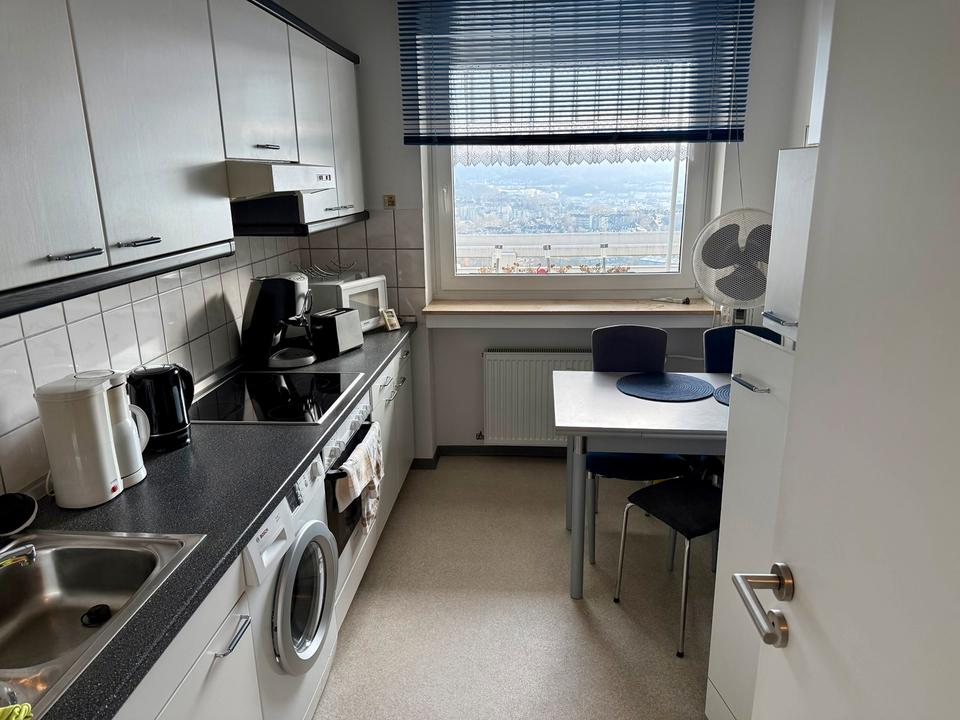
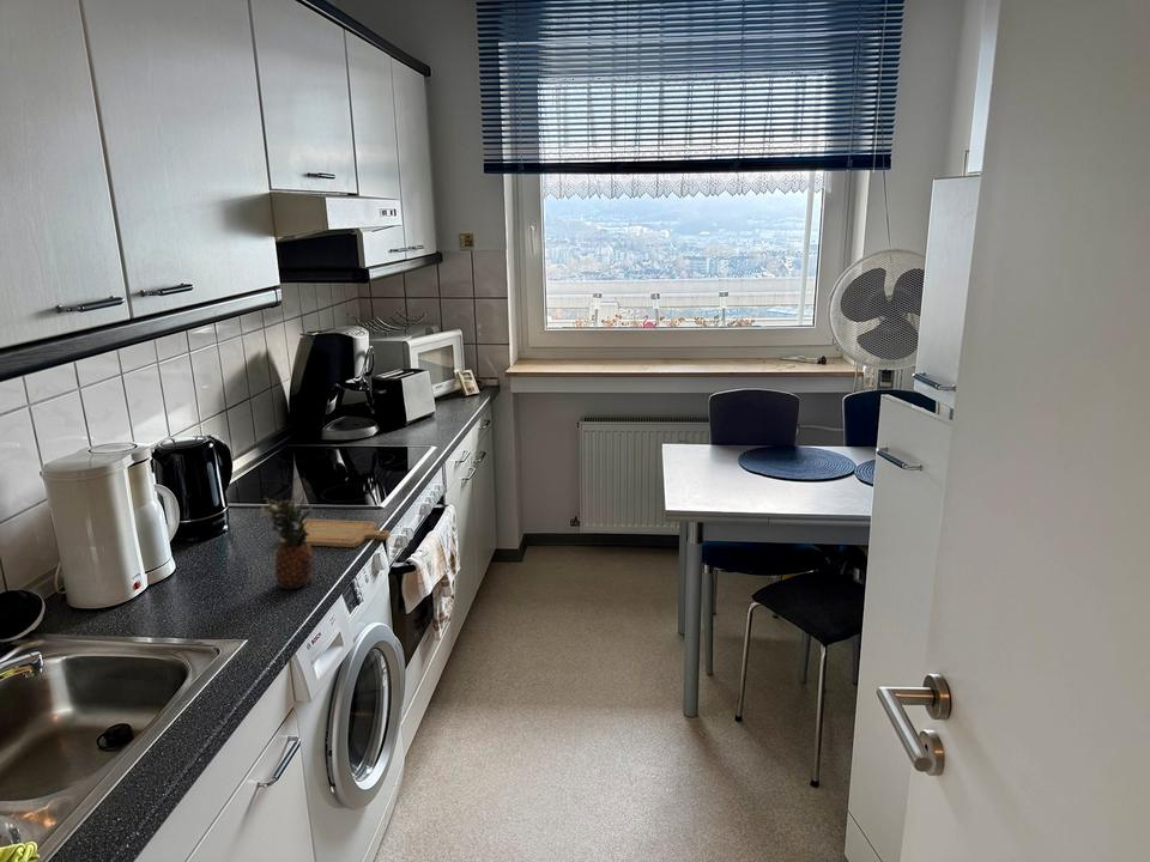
+ chopping board [278,518,392,548]
+ fruit [256,490,315,591]
